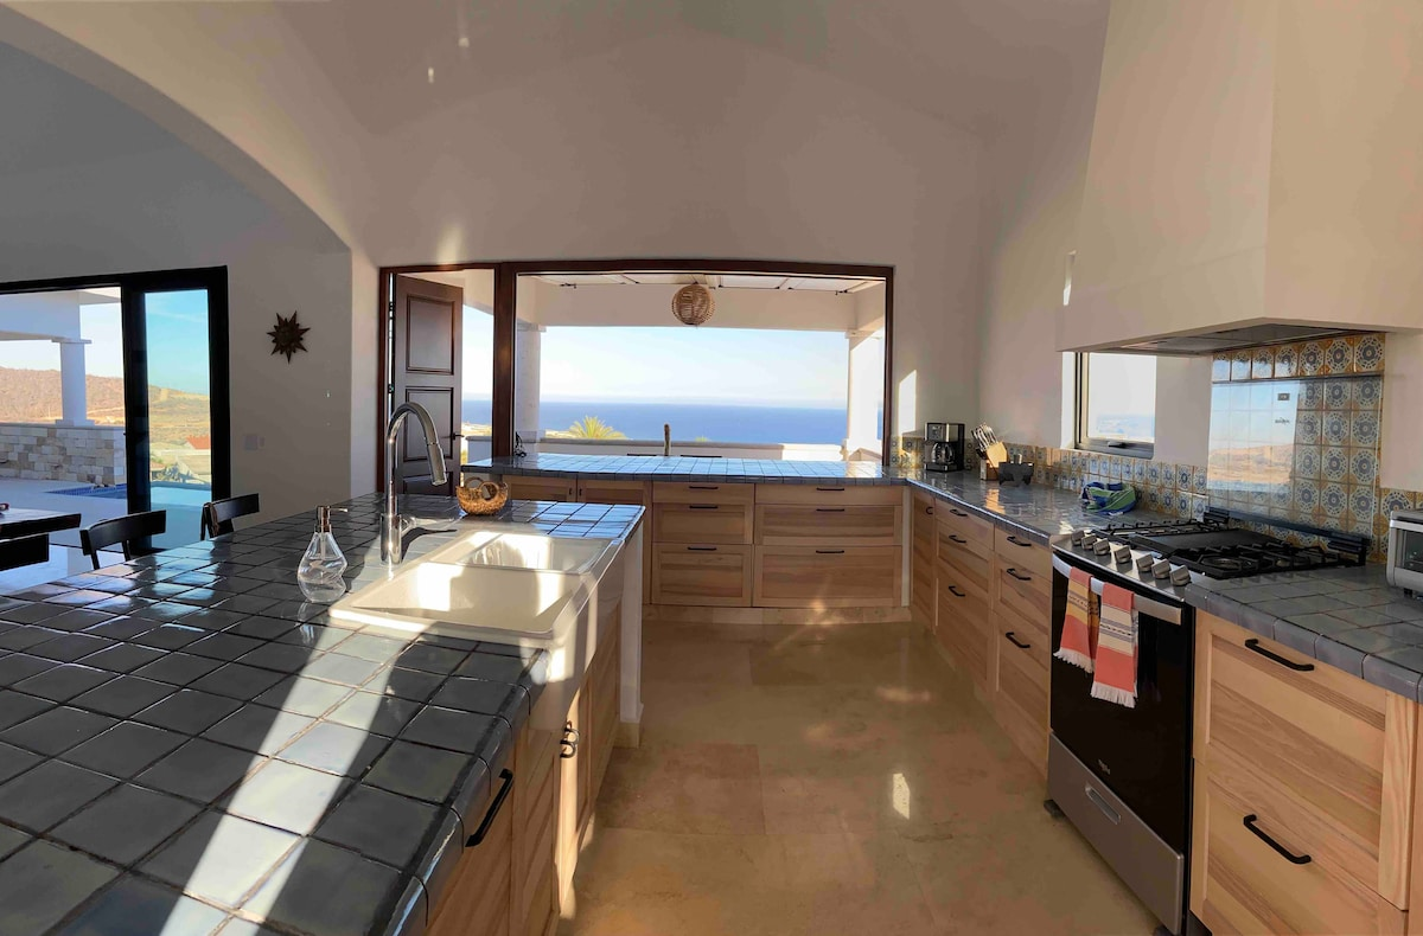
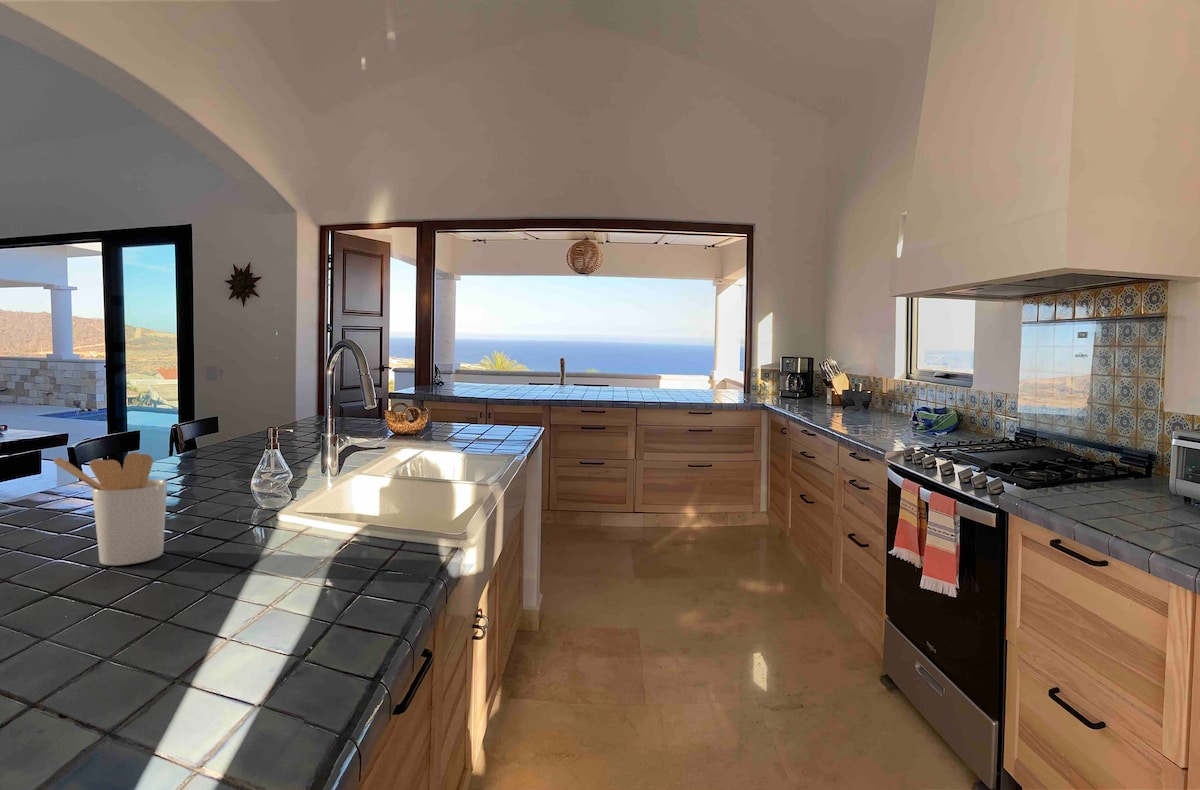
+ utensil holder [52,451,168,566]
